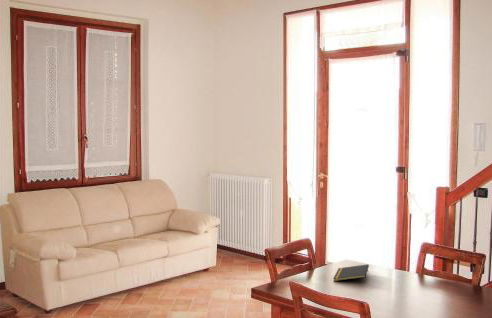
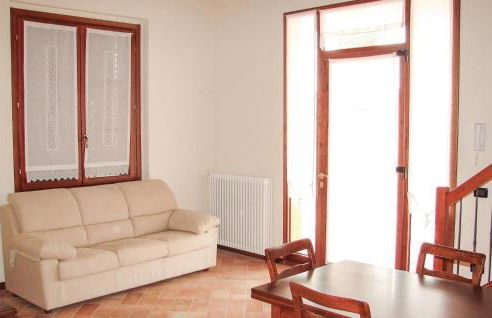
- notepad [332,263,370,282]
